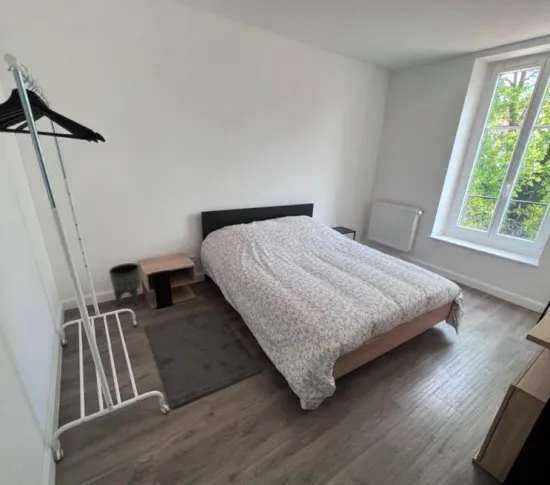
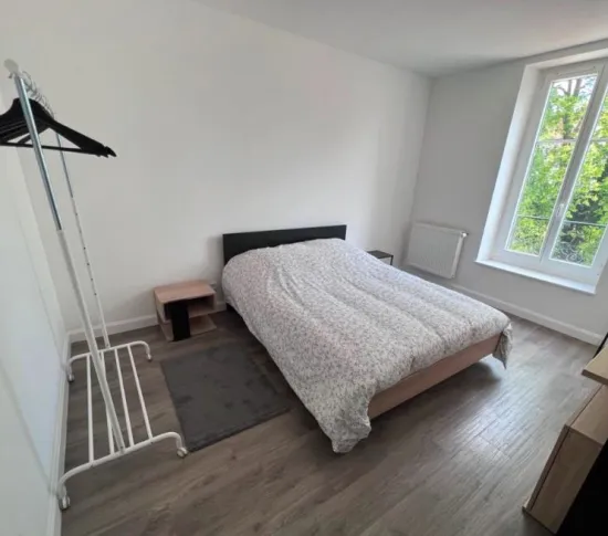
- planter [108,262,142,307]
